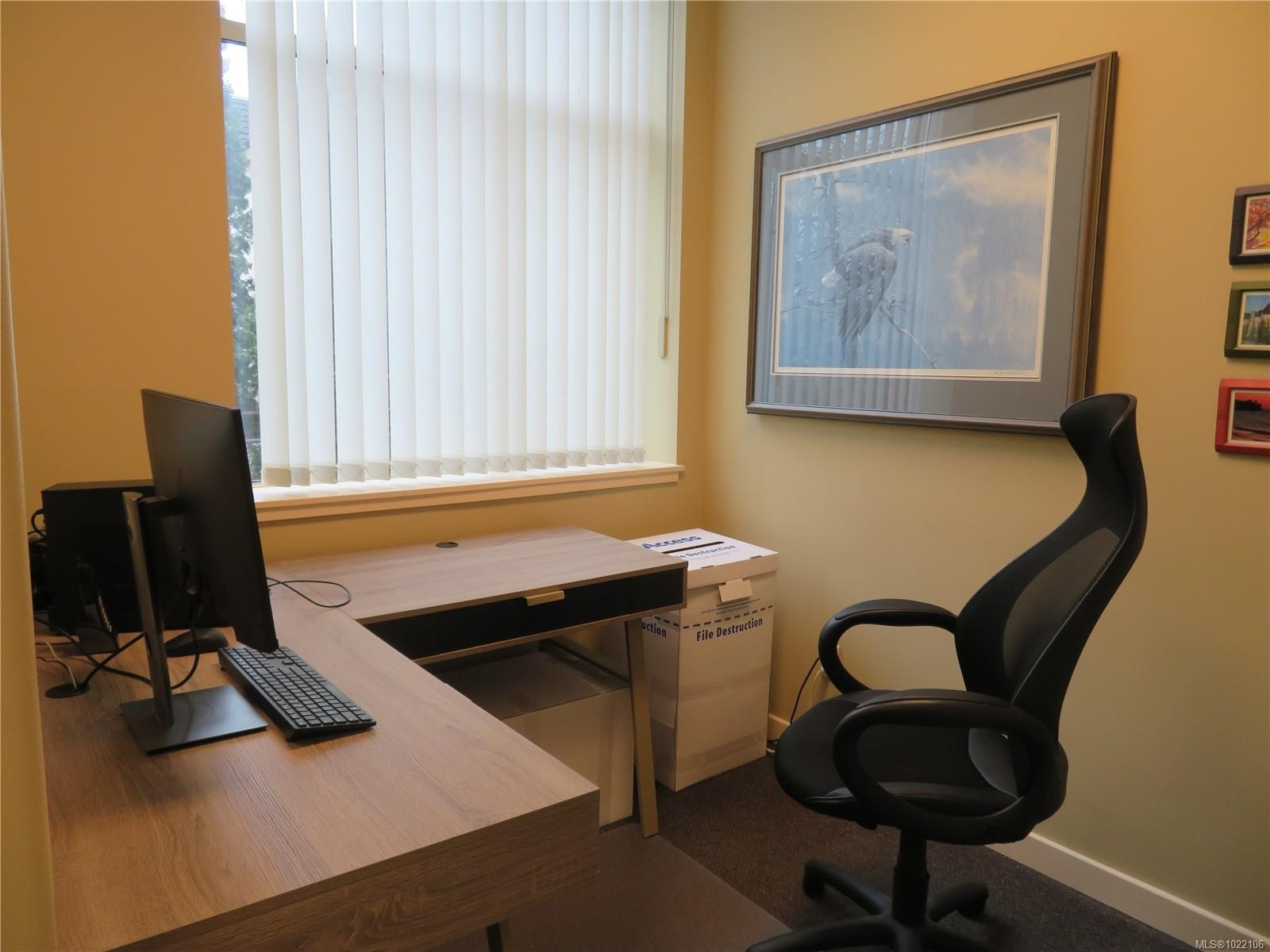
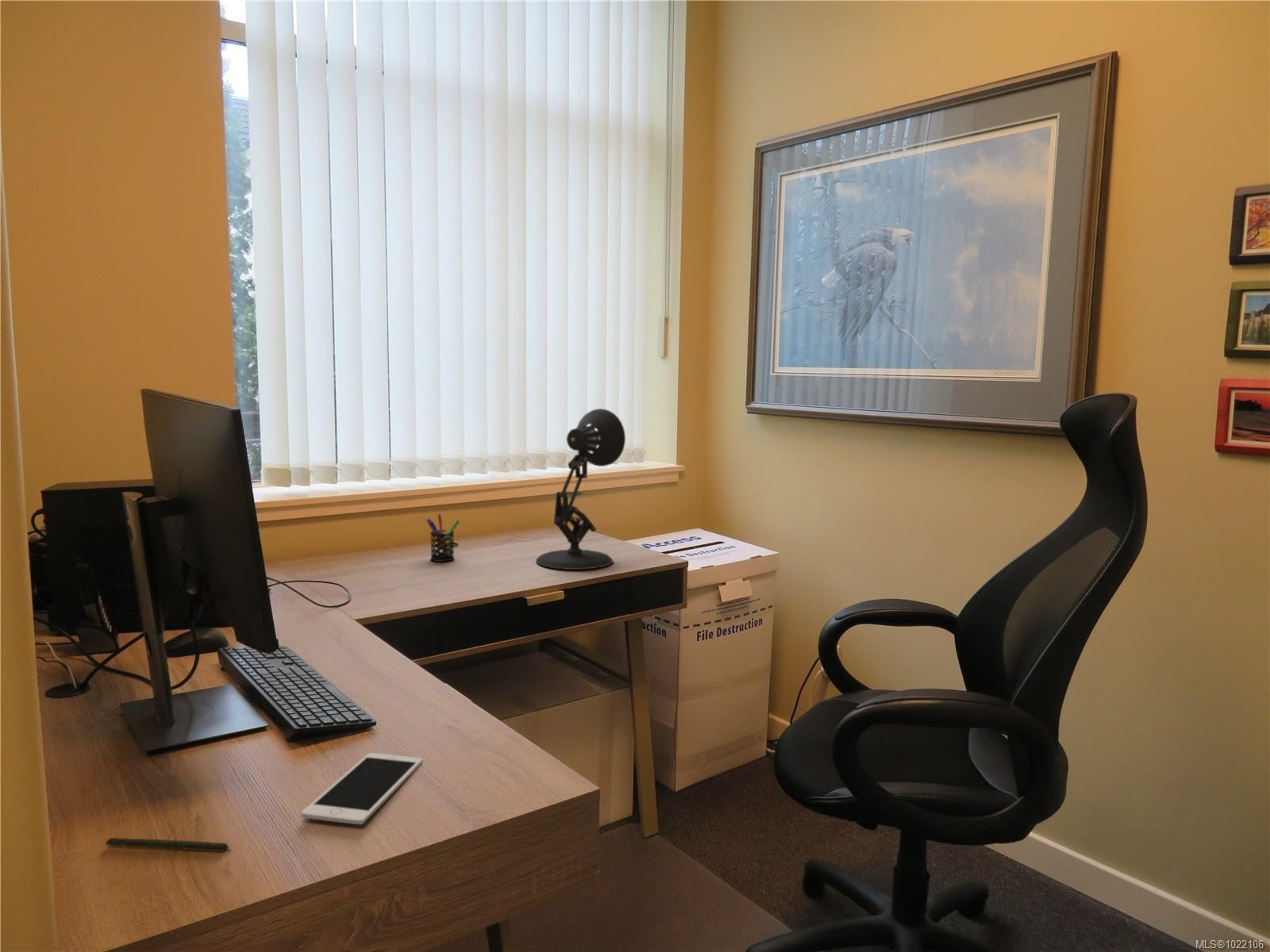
+ pen [105,837,232,852]
+ desk lamp [535,408,626,570]
+ pen holder [425,513,460,562]
+ cell phone [301,752,423,825]
